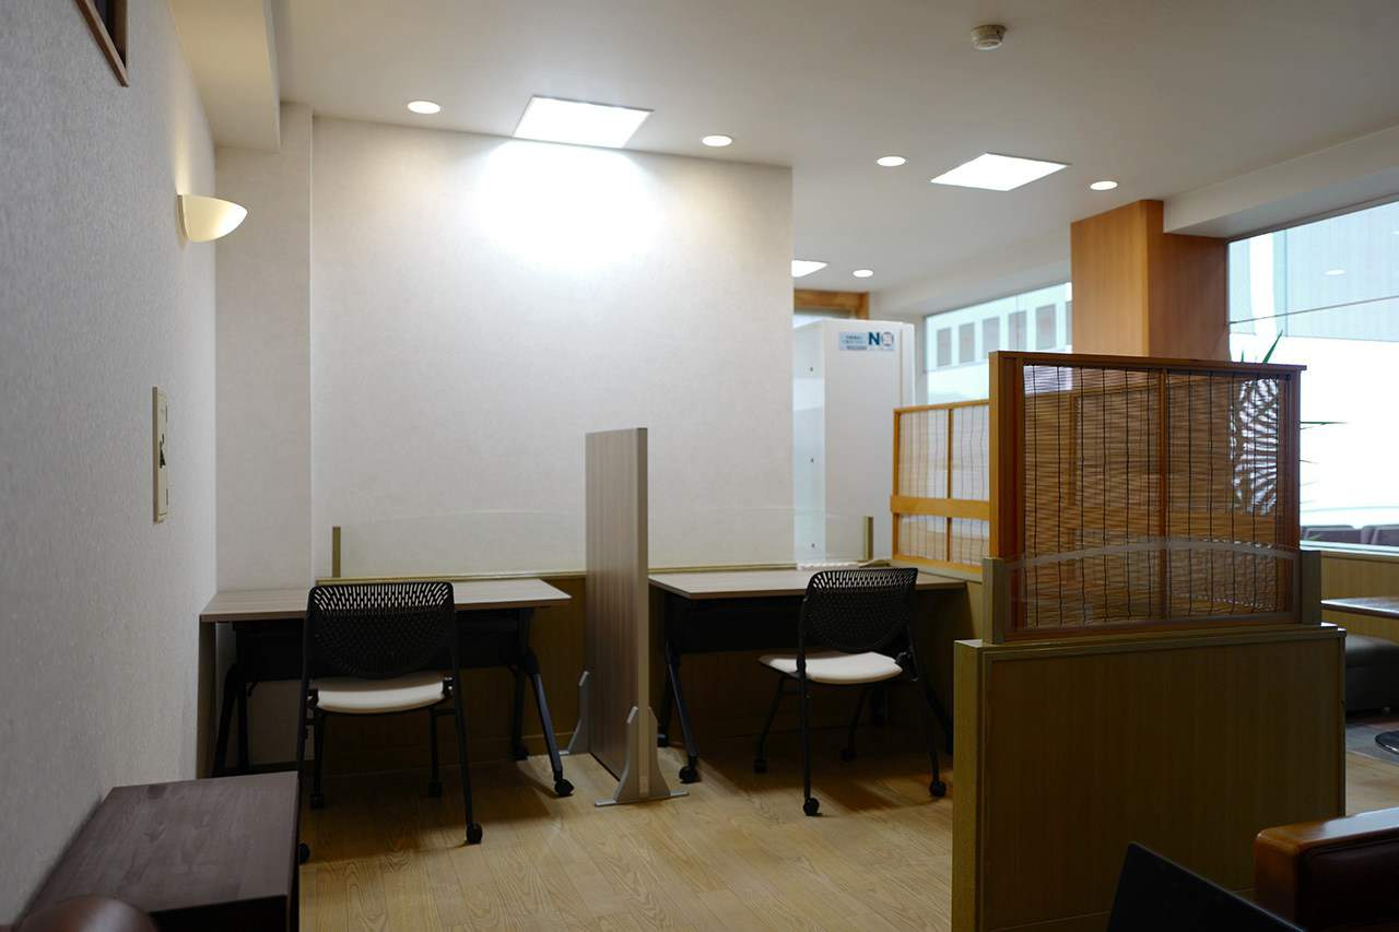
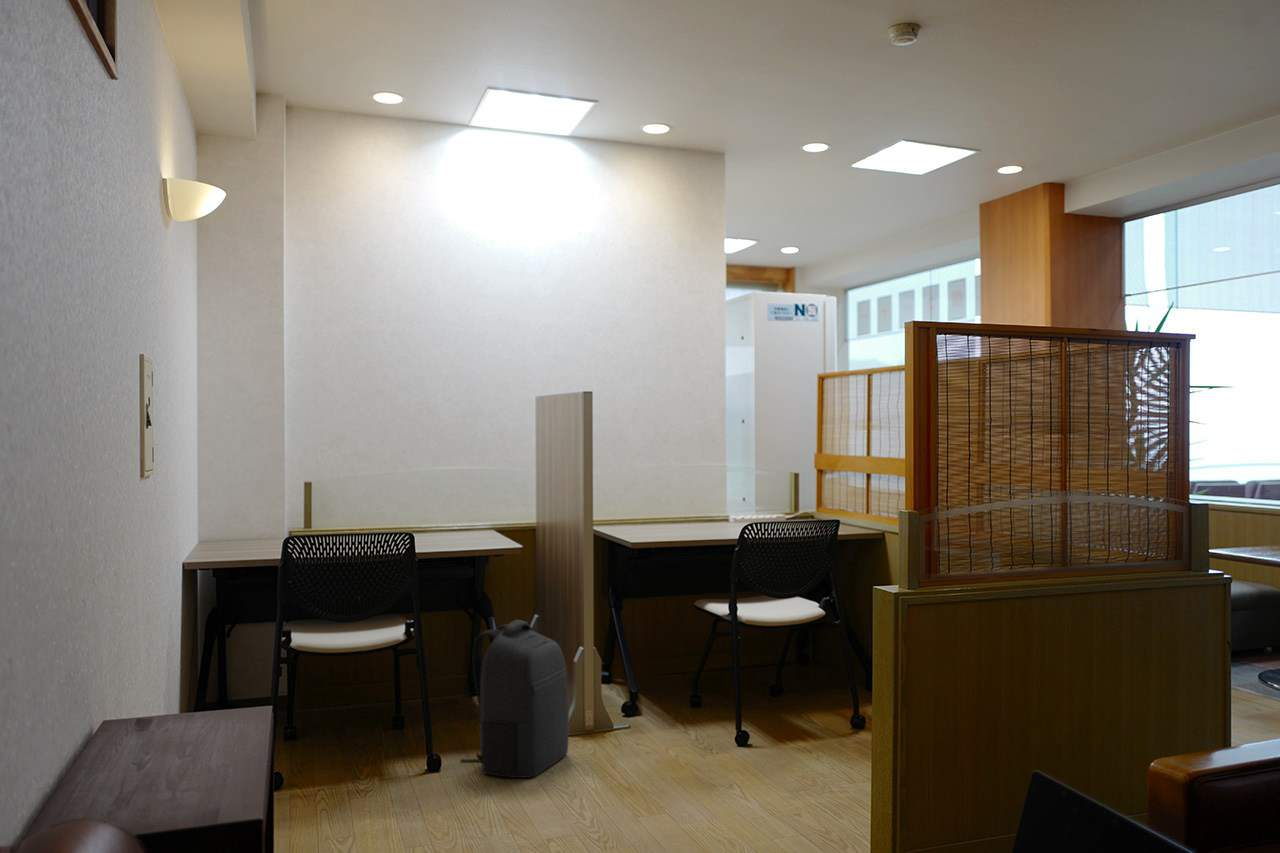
+ backpack [460,619,570,779]
